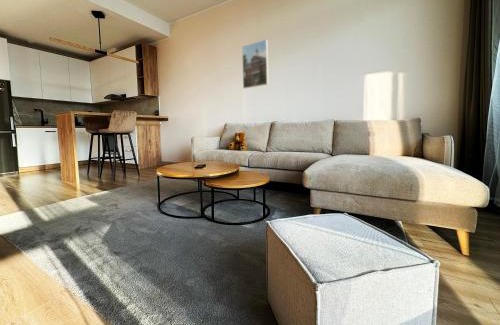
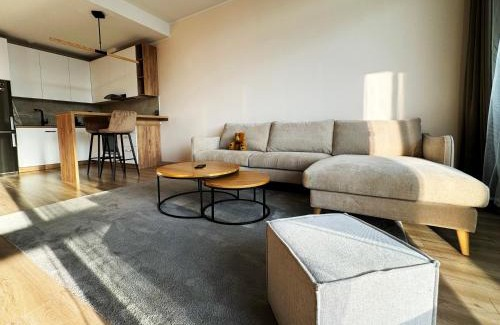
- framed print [241,38,269,90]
